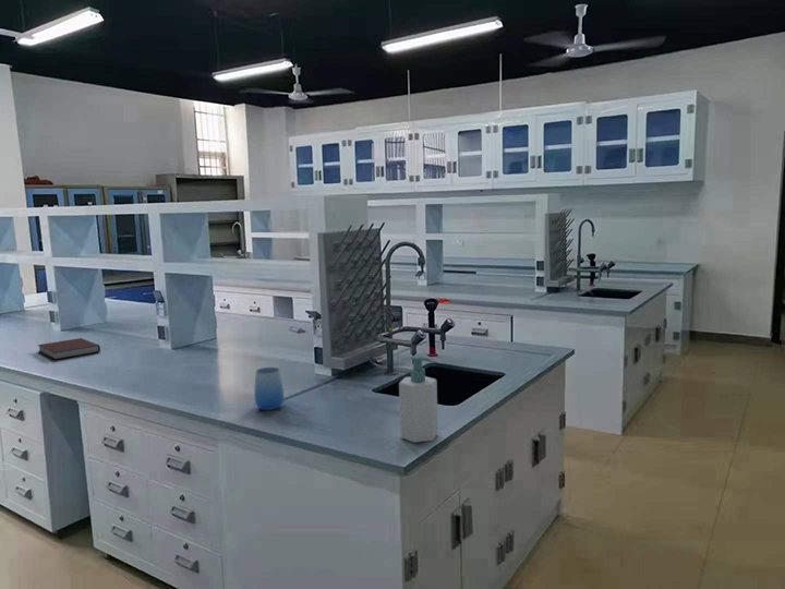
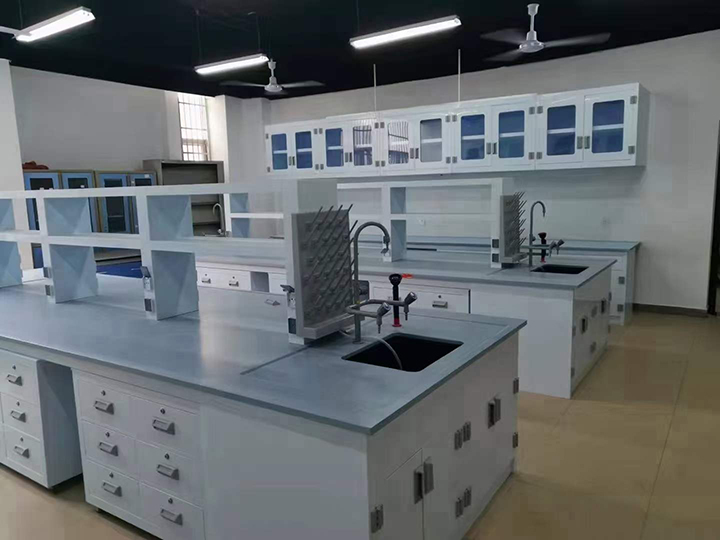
- cup [253,366,286,411]
- soap bottle [398,354,438,444]
- notebook [37,337,101,361]
